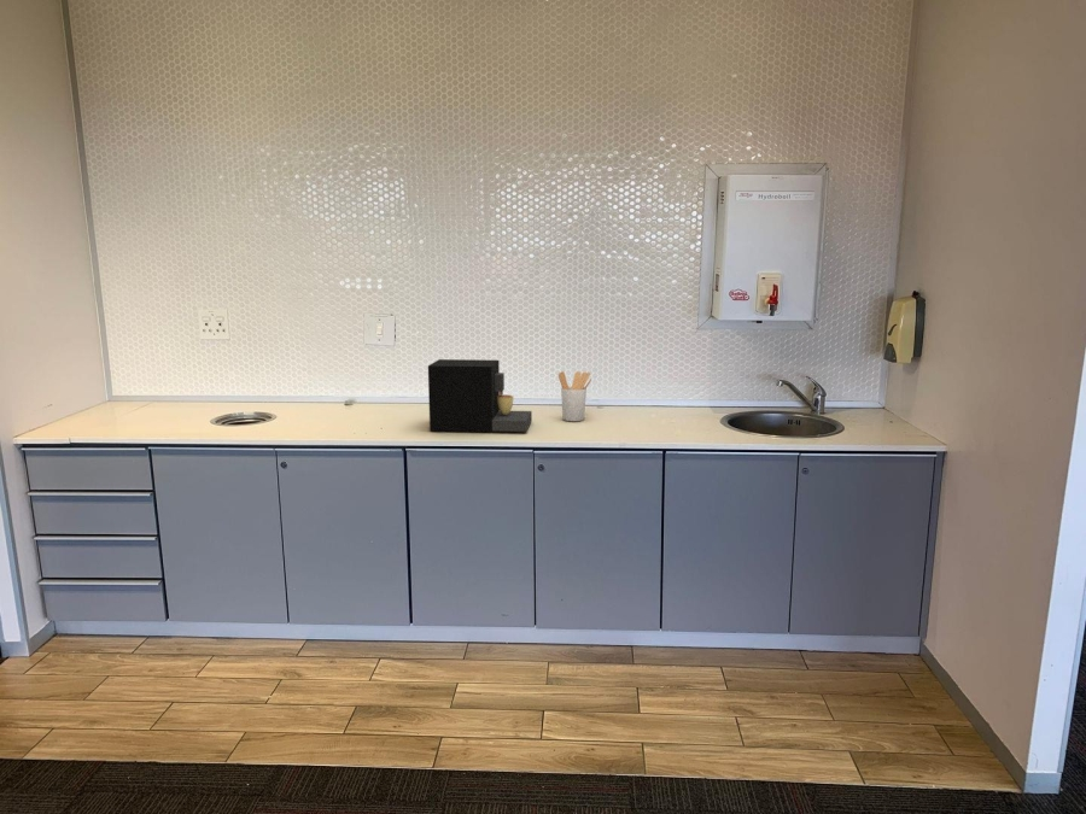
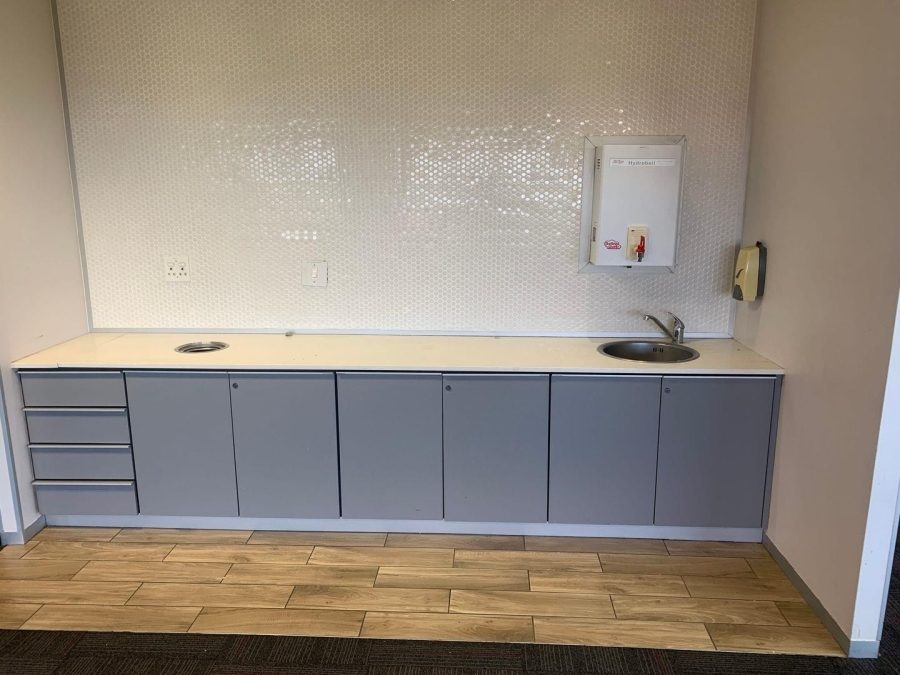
- coffee maker [427,358,533,433]
- utensil holder [557,370,592,422]
